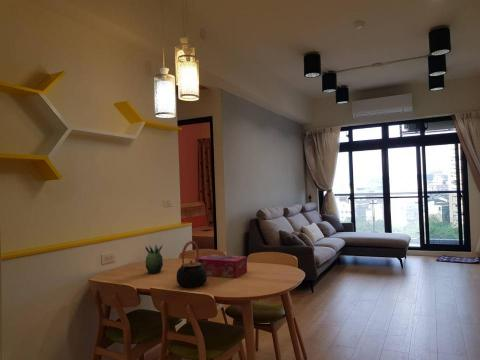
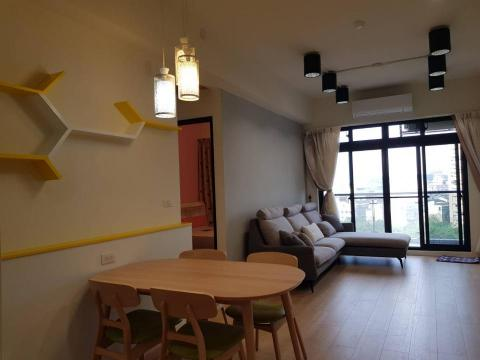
- teapot [175,240,208,289]
- succulent plant [144,243,164,275]
- tissue box [194,253,248,279]
